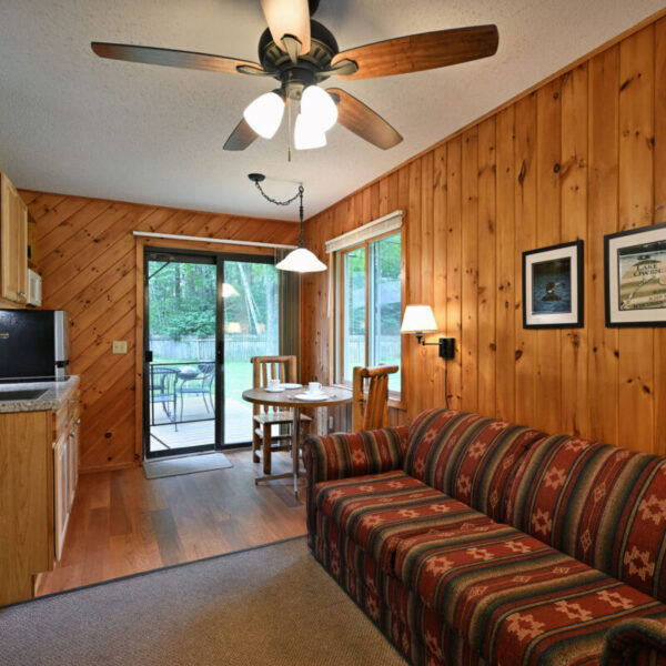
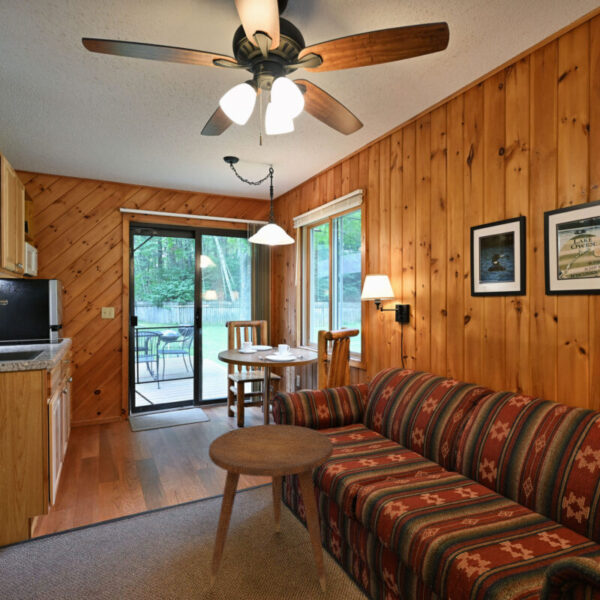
+ side table [208,424,334,593]
